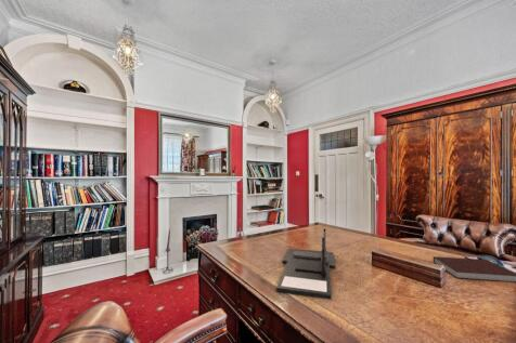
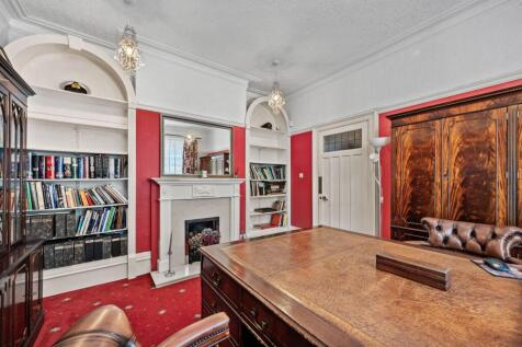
- notebook [433,255,516,283]
- desk organizer [275,228,336,301]
